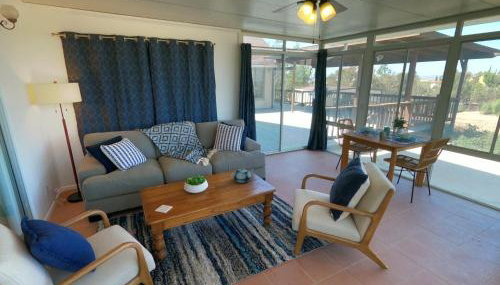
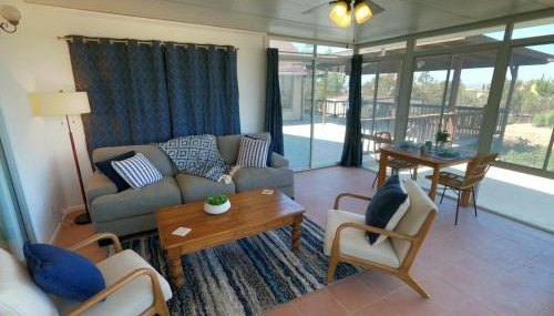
- teapot [230,166,255,184]
